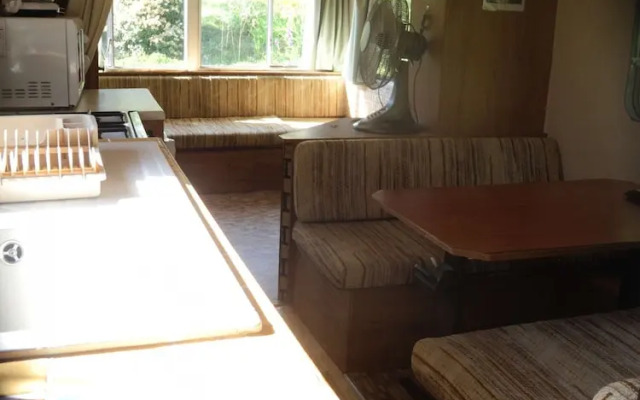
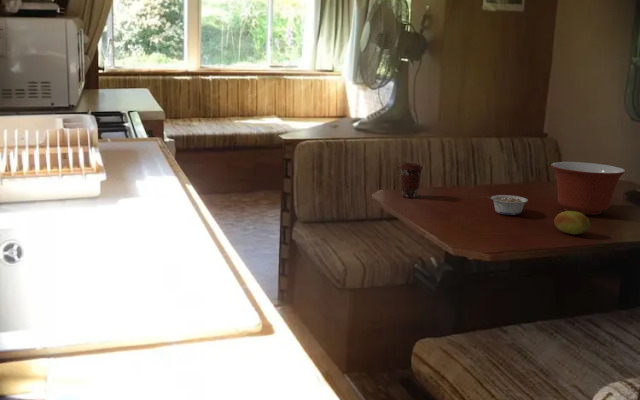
+ fruit [553,210,591,235]
+ mixing bowl [550,161,627,216]
+ coffee cup [399,162,424,199]
+ legume [486,194,529,216]
